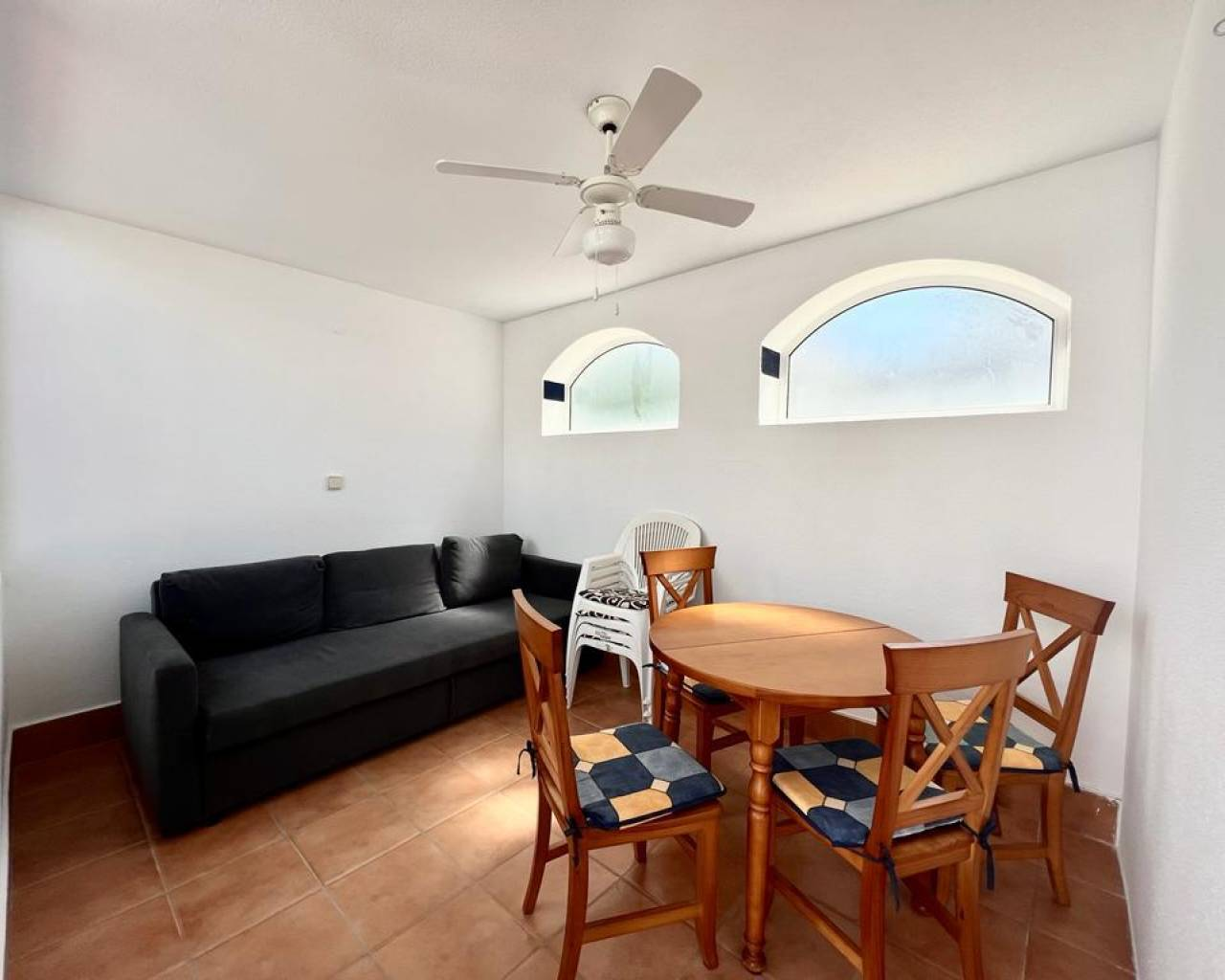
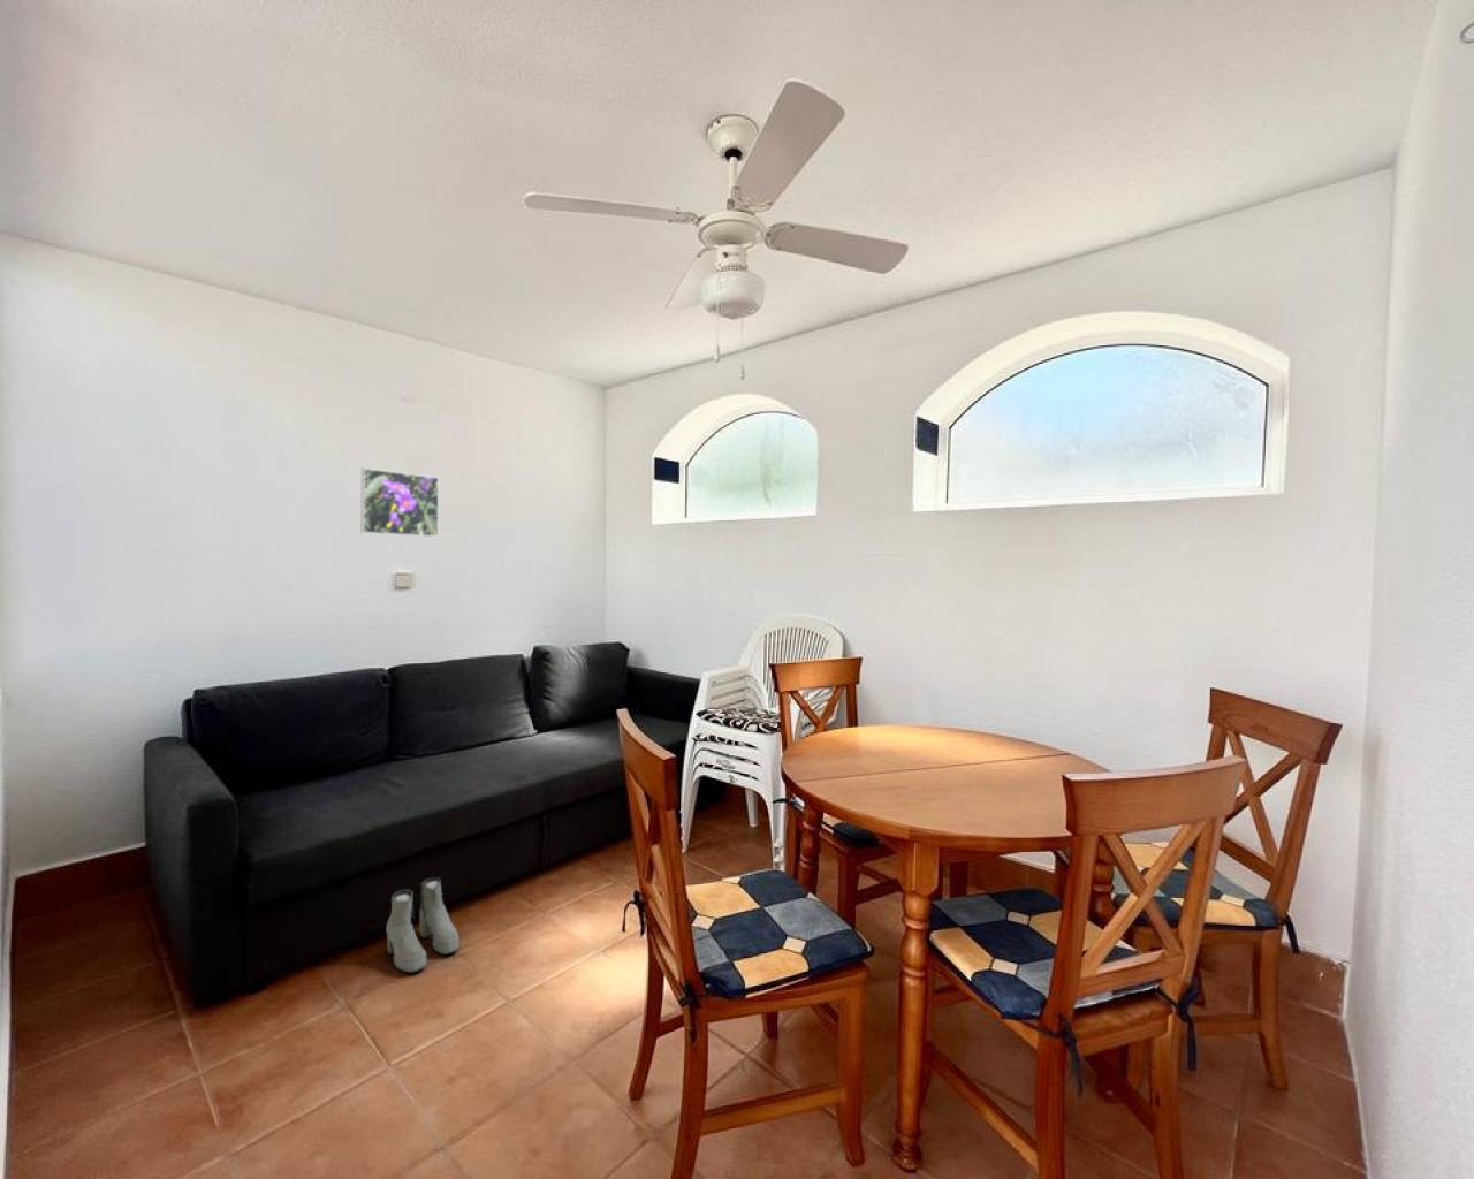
+ boots [385,876,461,974]
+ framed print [361,468,440,538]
